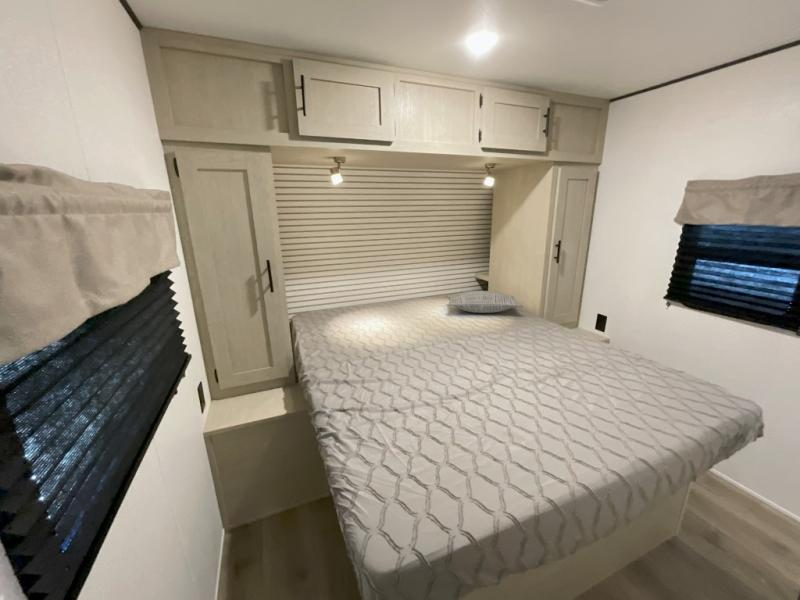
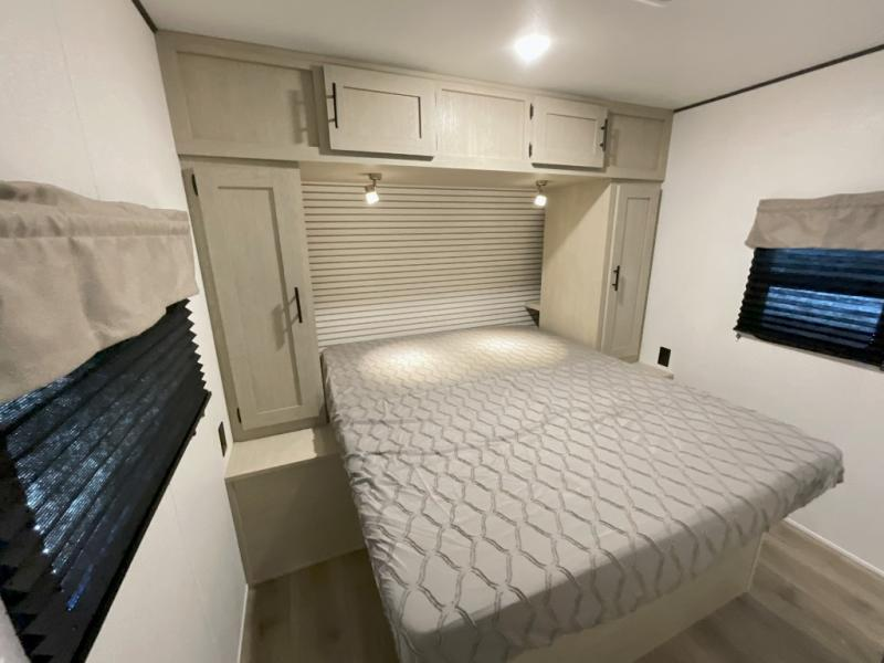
- pillow [445,290,524,314]
